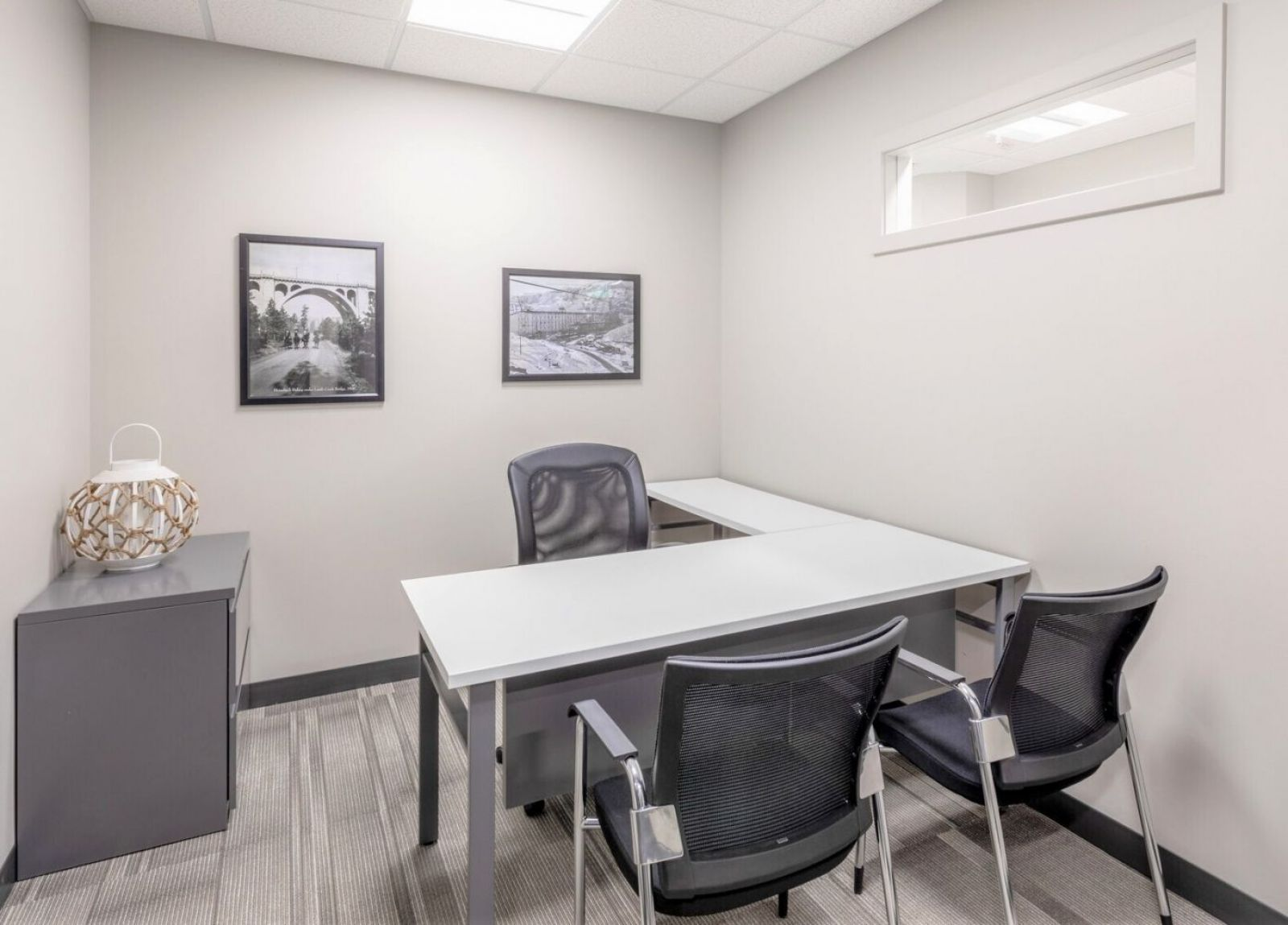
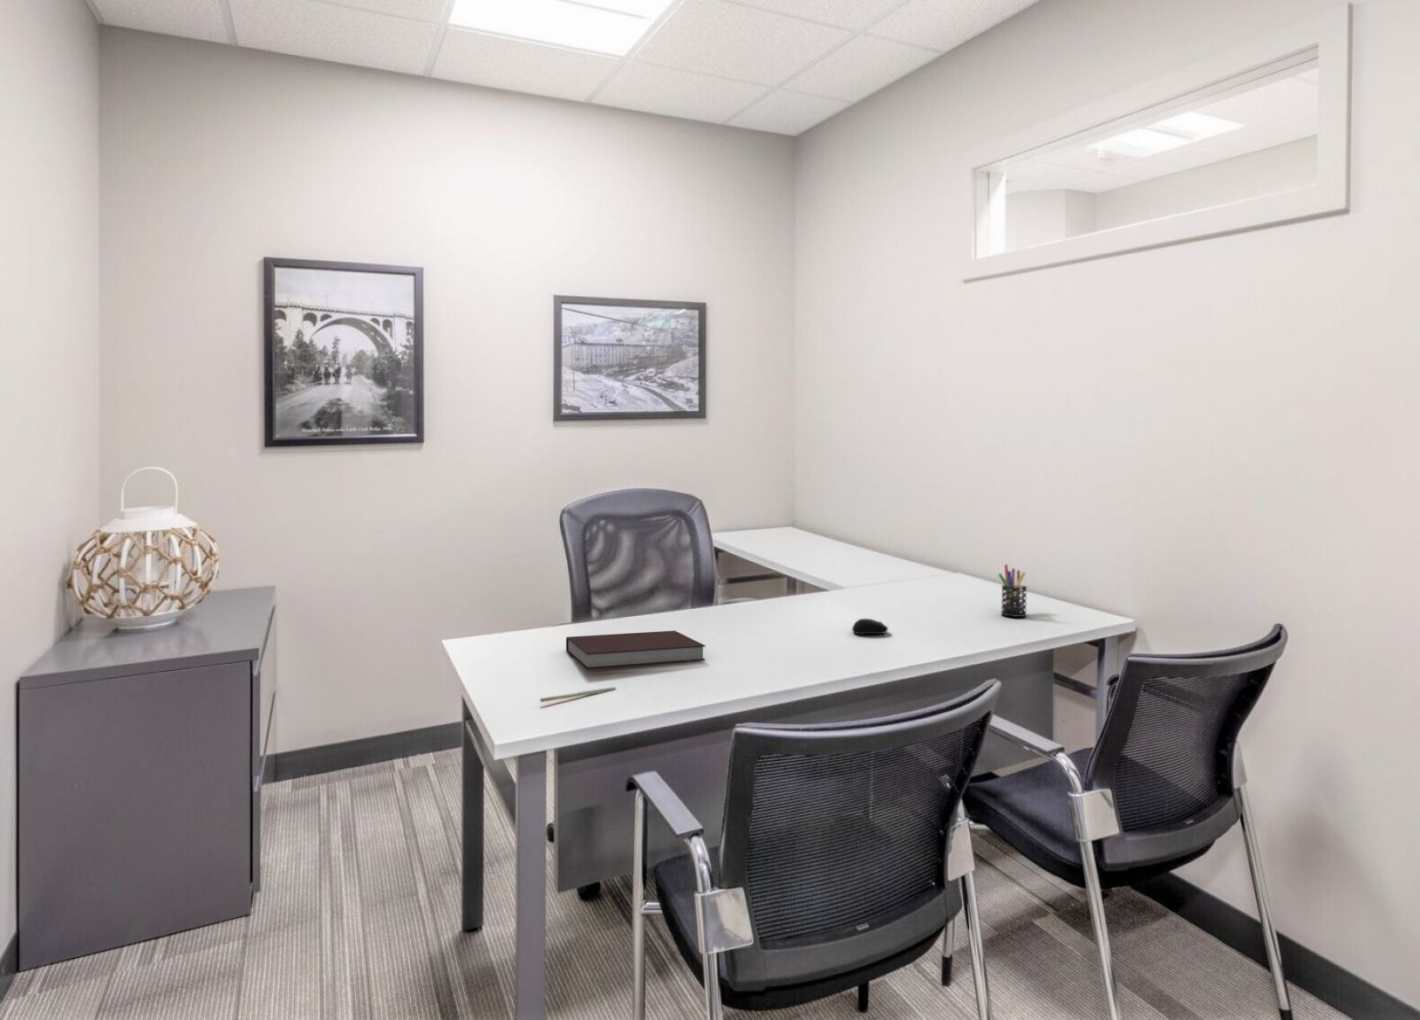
+ notebook [566,630,707,670]
+ pen [539,686,616,704]
+ computer mouse [851,618,890,635]
+ pen holder [998,563,1028,618]
